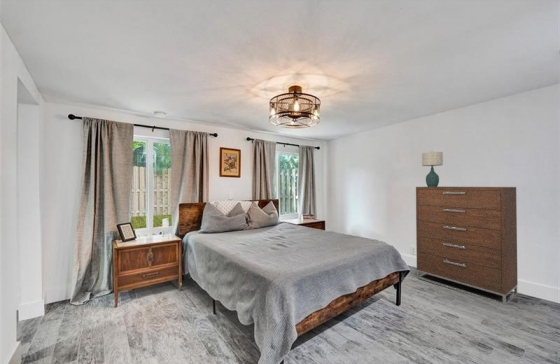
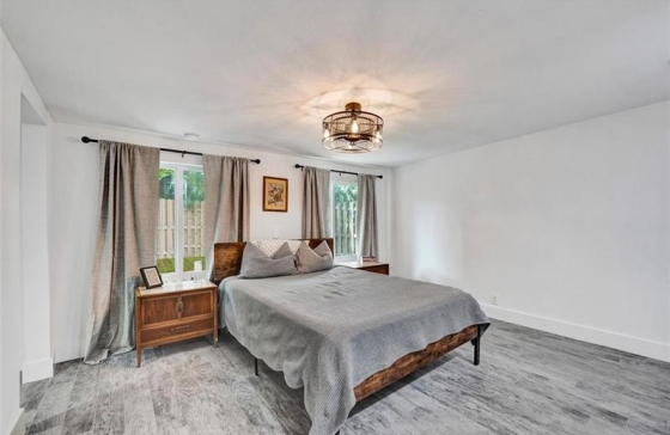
- dresser [415,186,519,306]
- table lamp [421,151,444,187]
